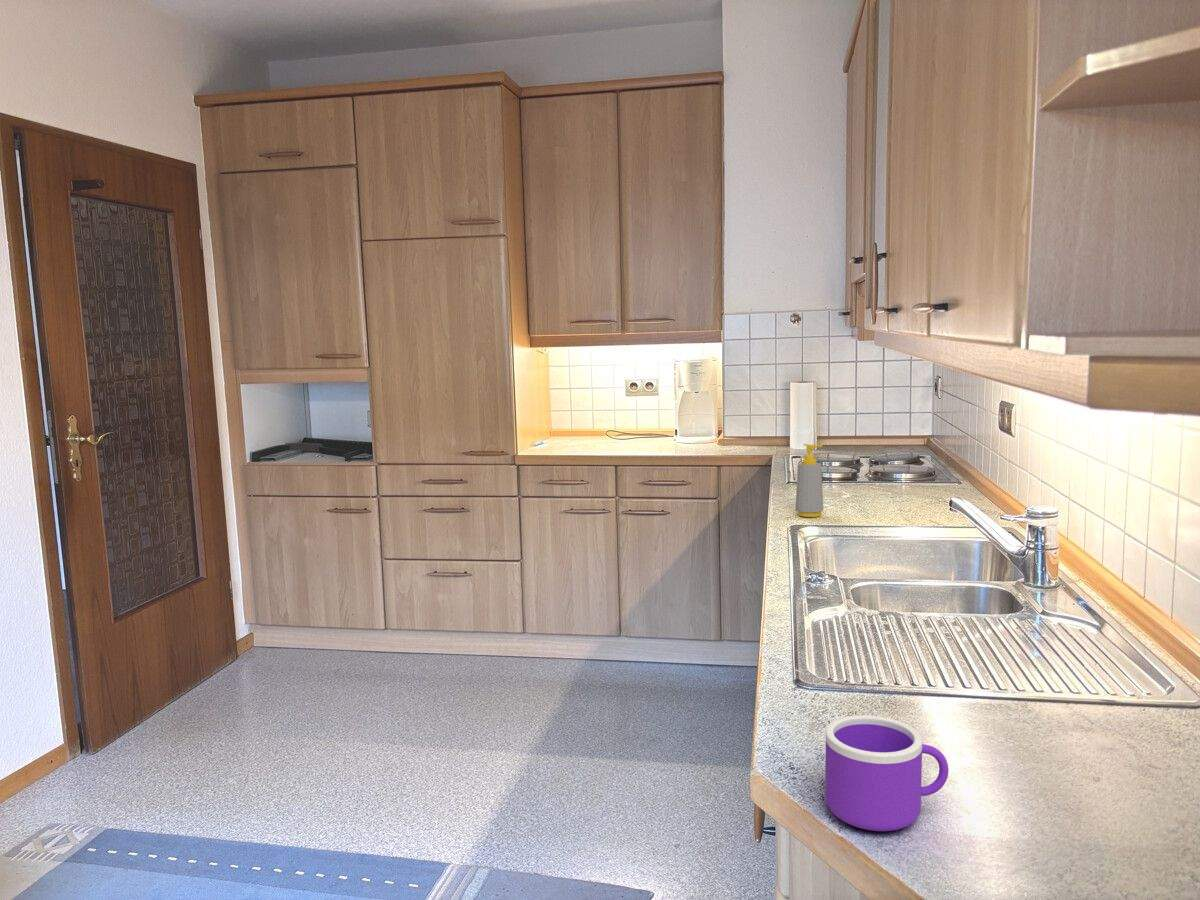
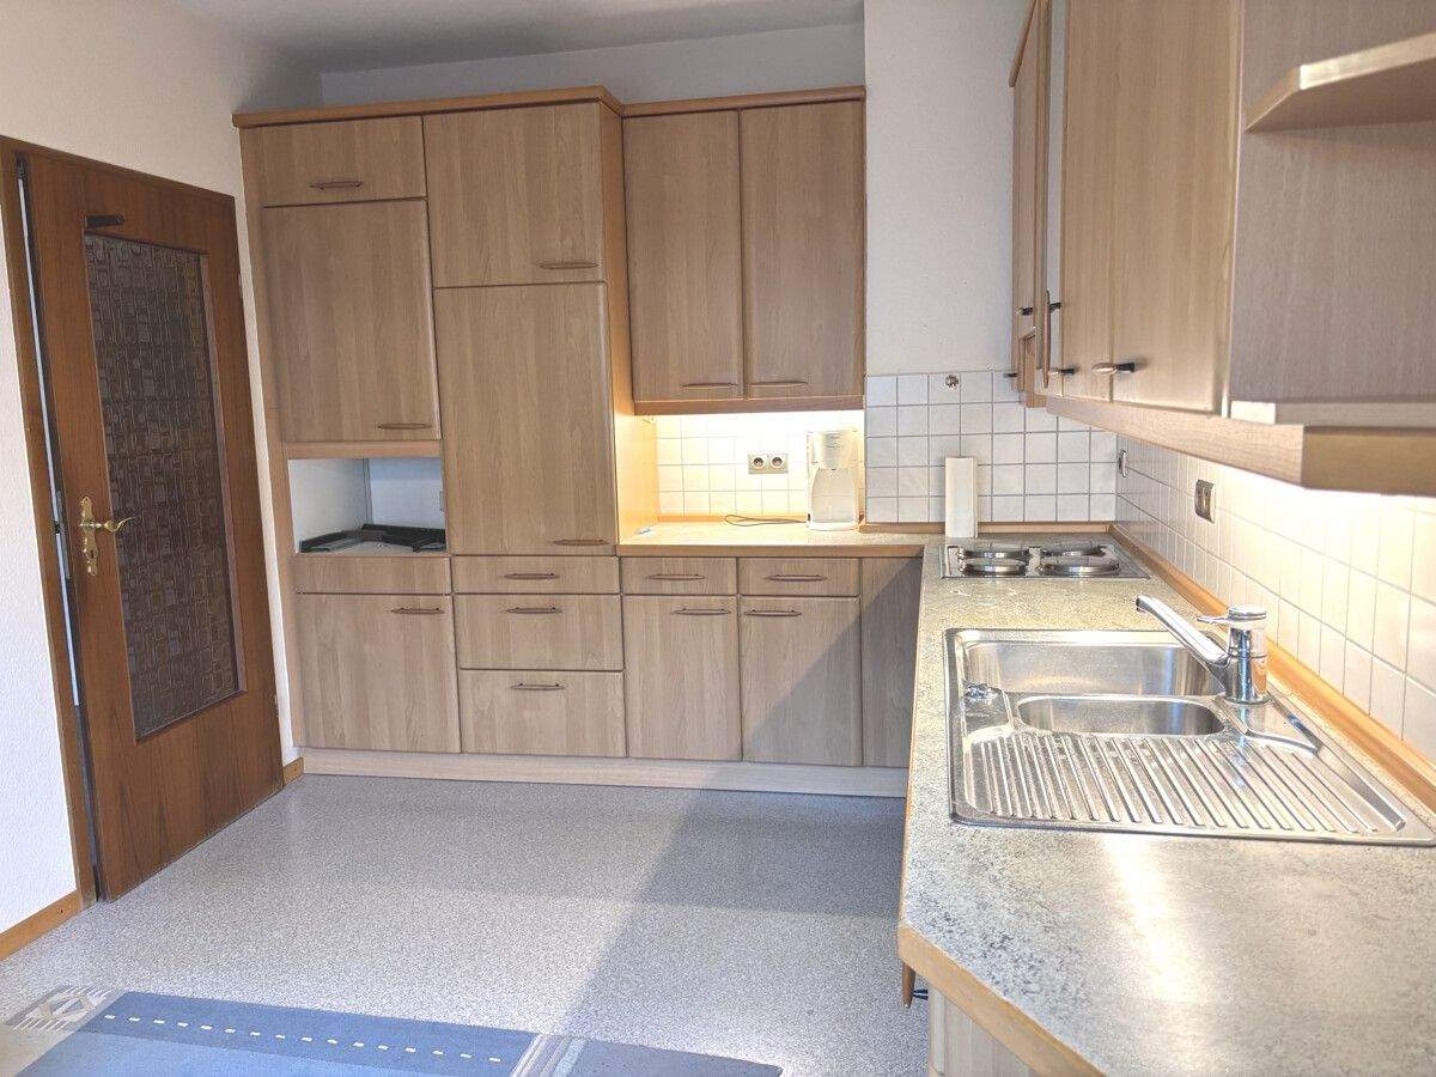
- mug [824,714,949,832]
- soap bottle [794,443,824,518]
